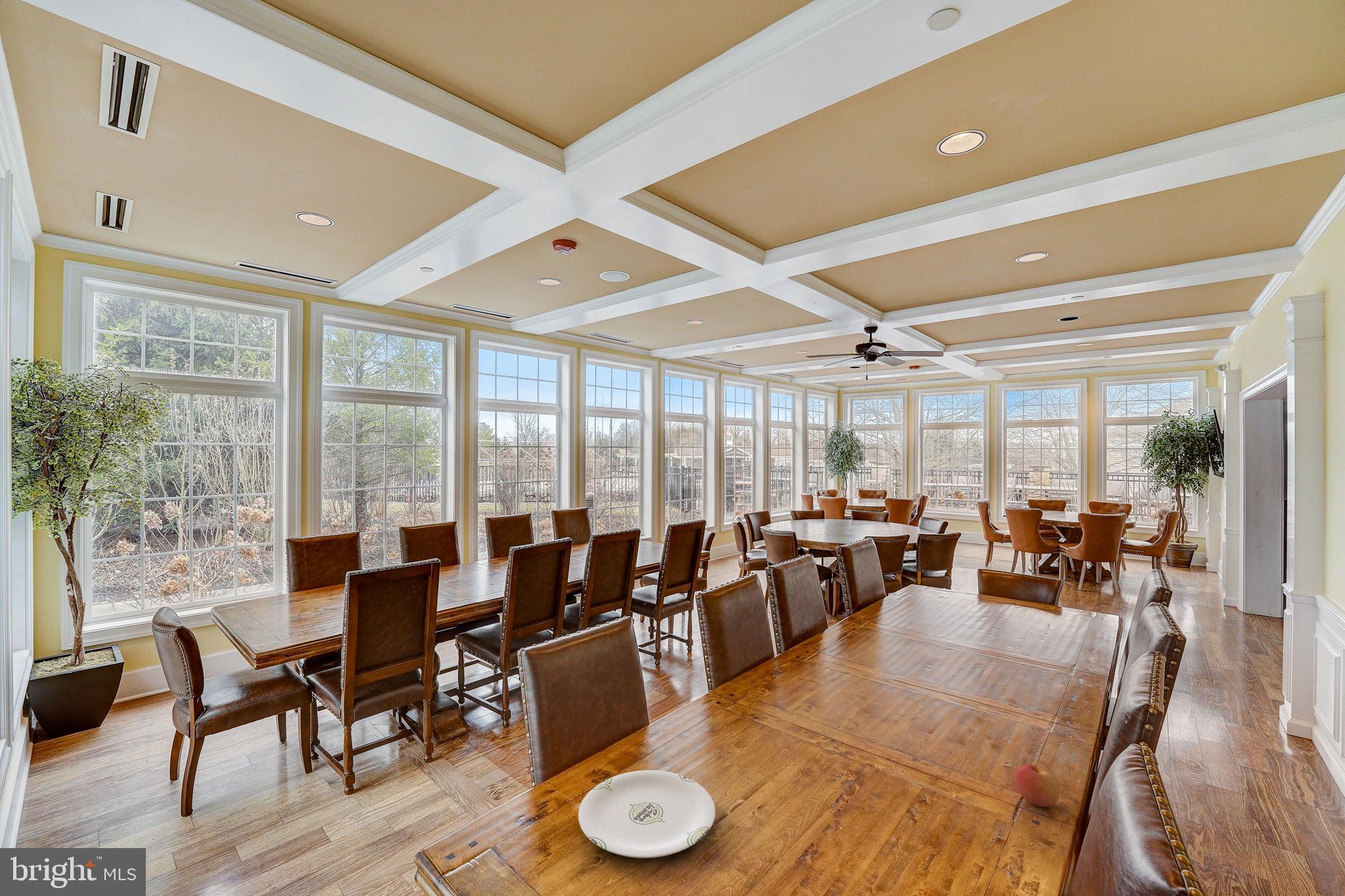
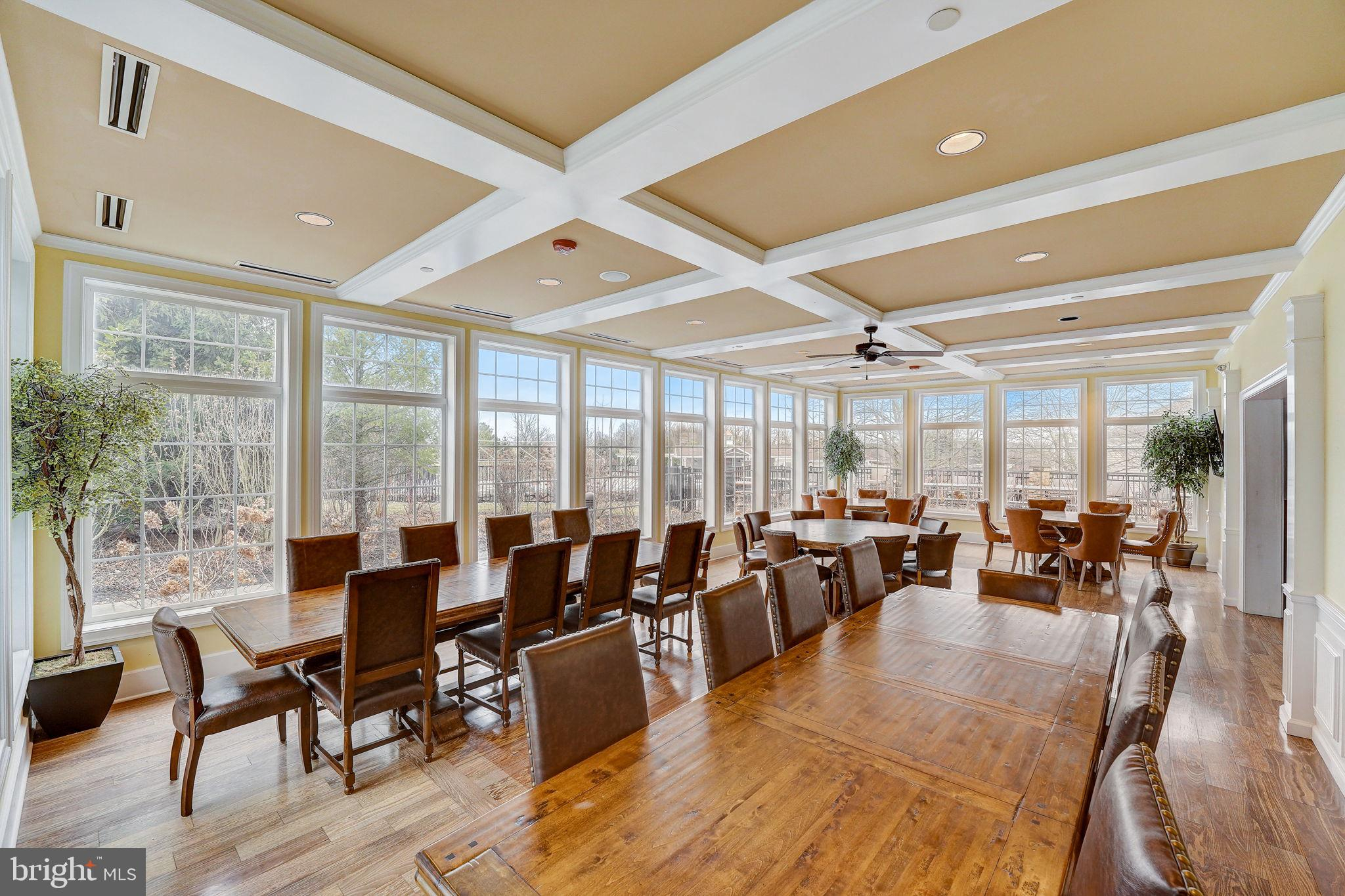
- apple [1014,763,1061,808]
- plate [578,769,716,859]
